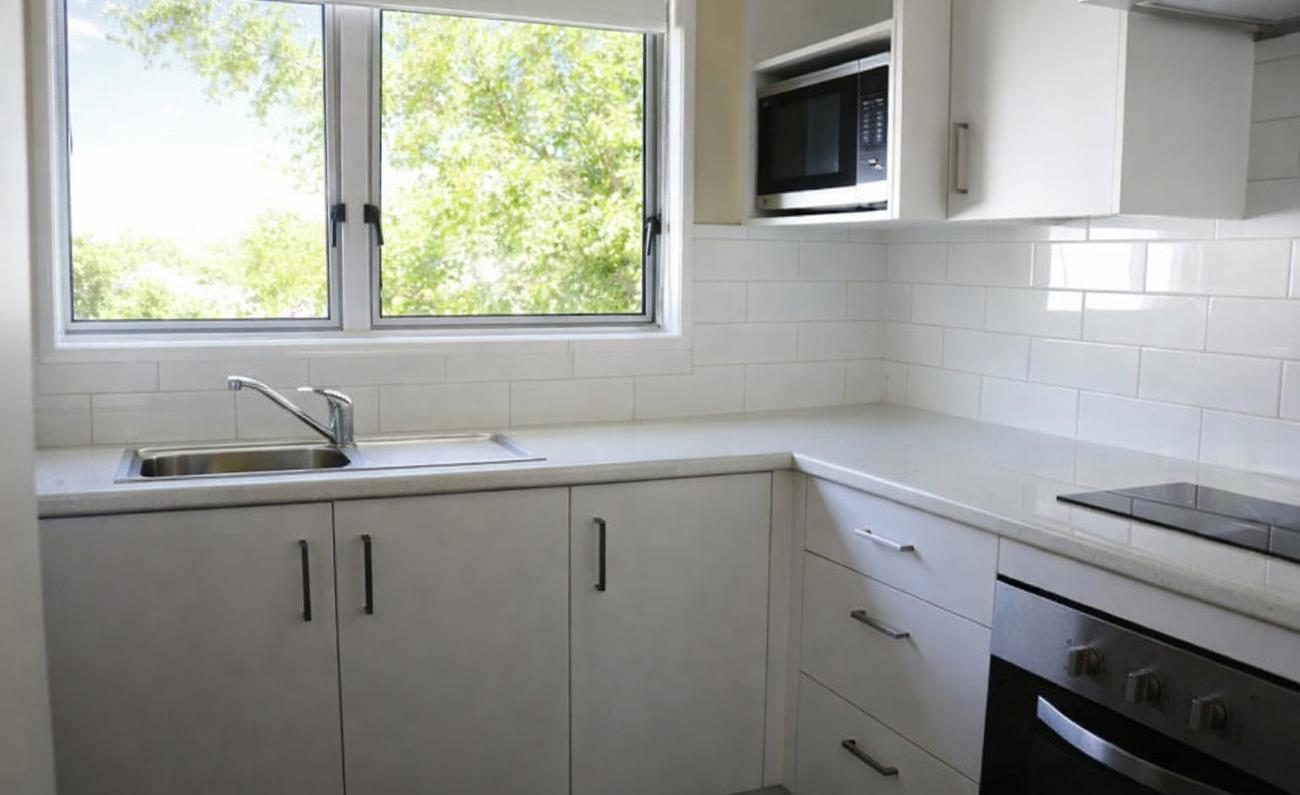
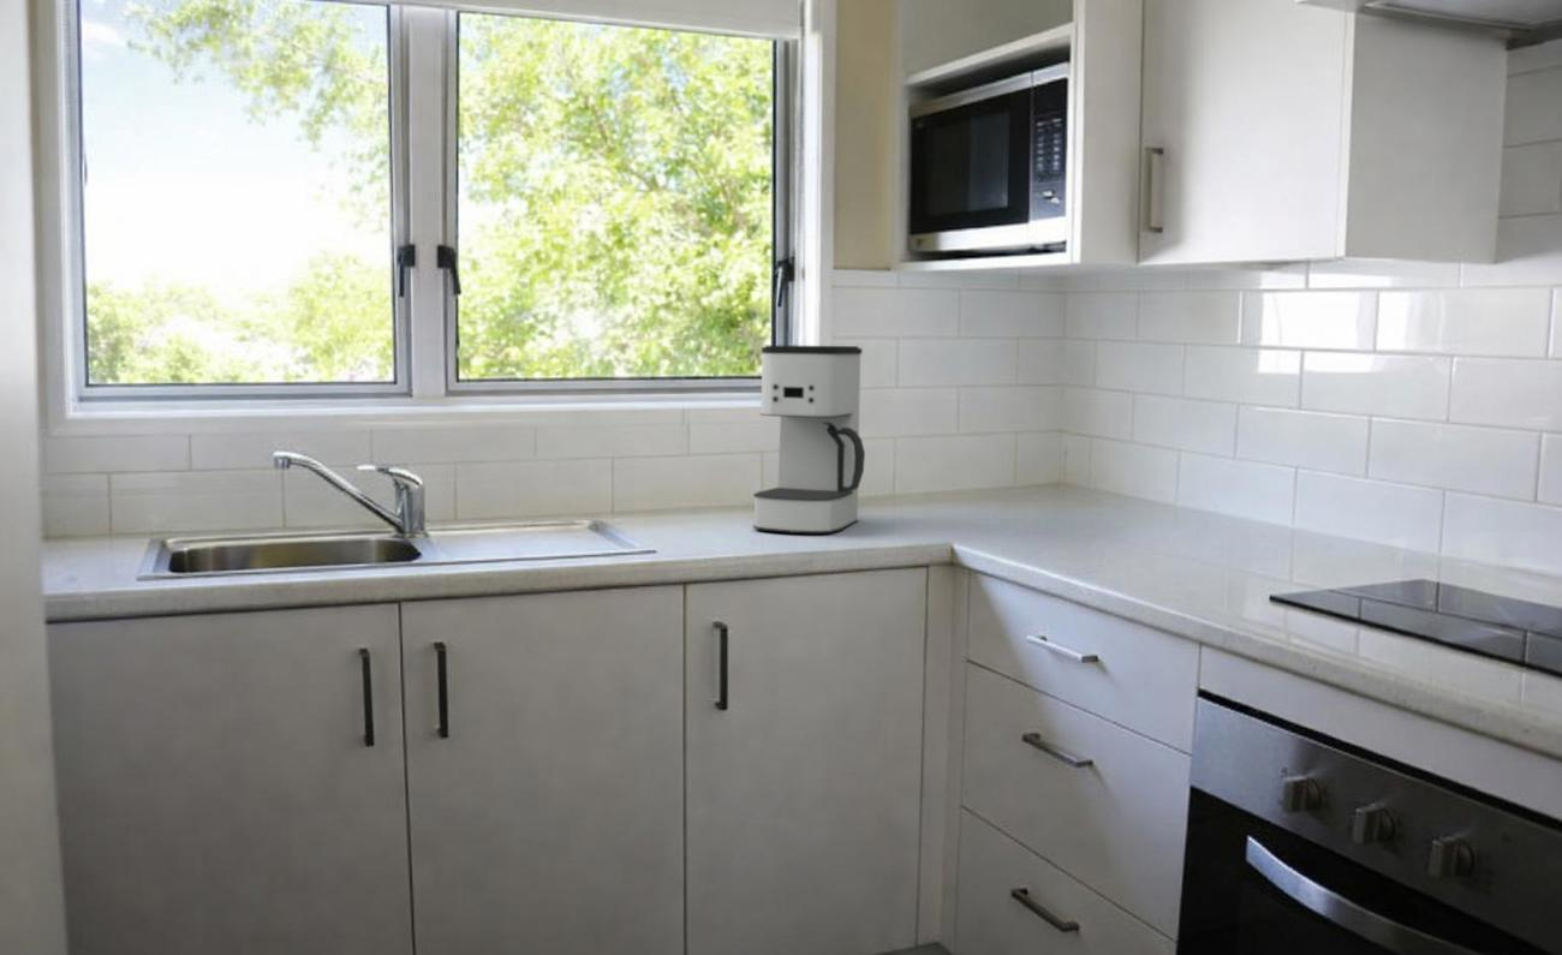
+ coffee maker [752,345,866,535]
